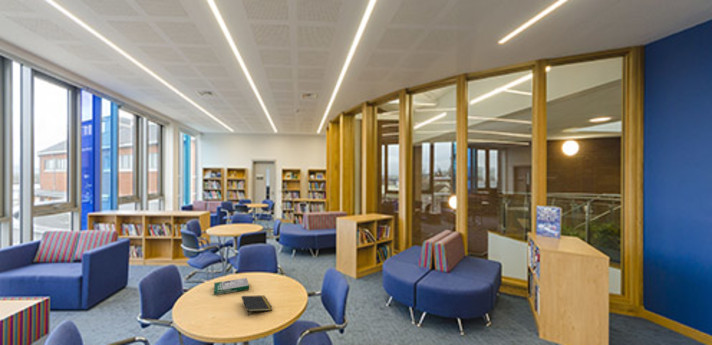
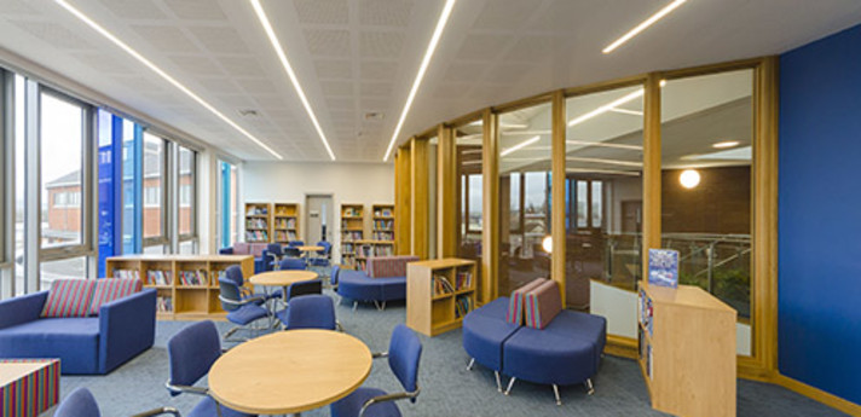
- book [213,277,250,296]
- notepad [240,294,273,317]
